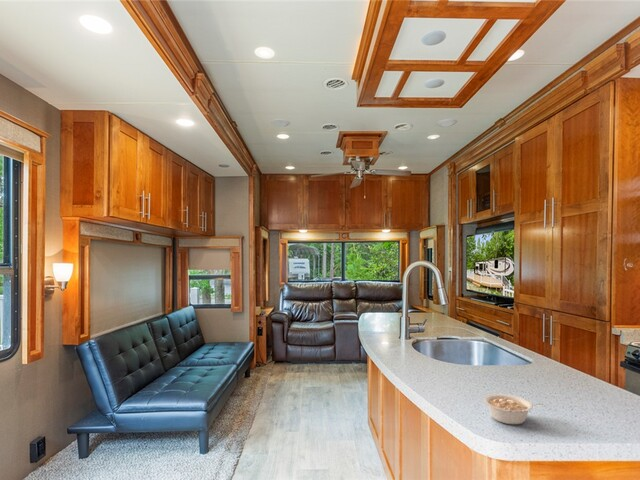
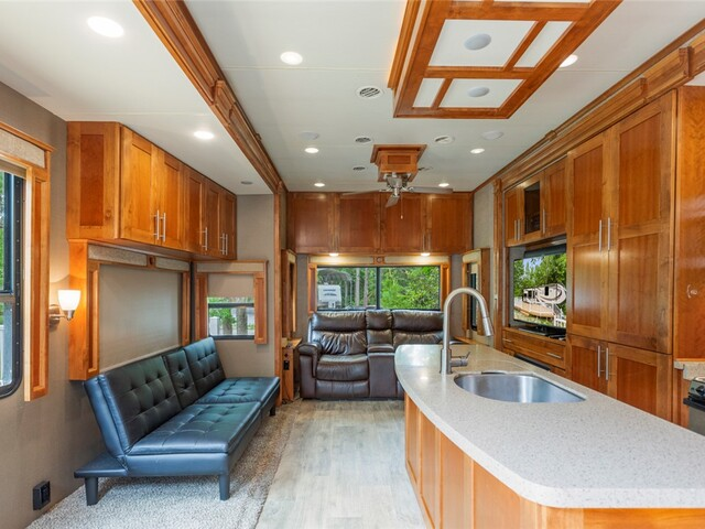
- legume [483,393,545,425]
